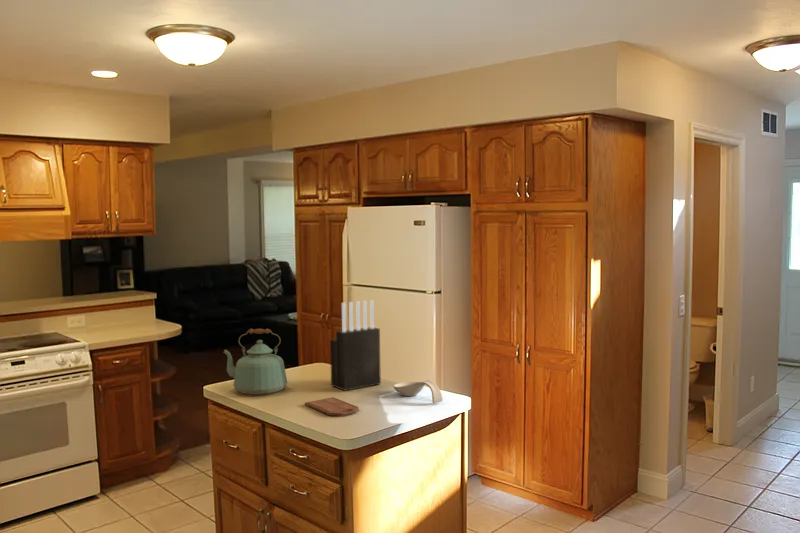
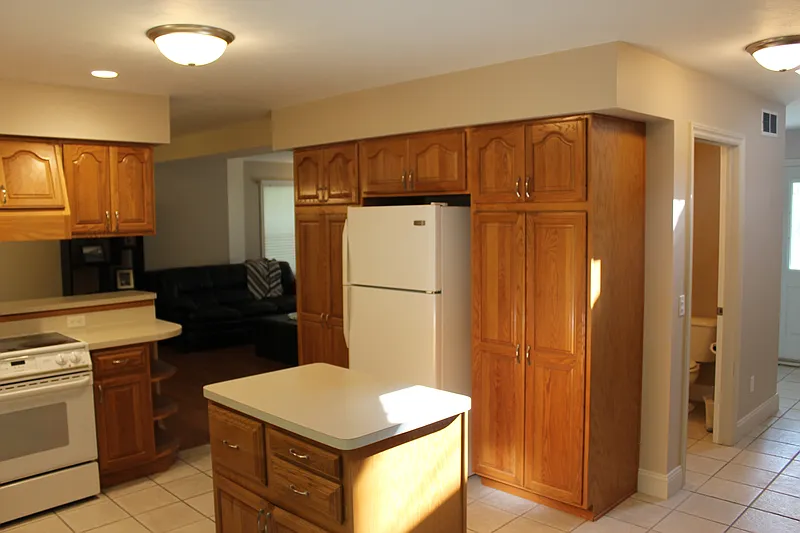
- kettle [222,328,288,396]
- spoon rest [393,379,444,404]
- cutting board [304,396,360,417]
- knife block [329,299,382,392]
